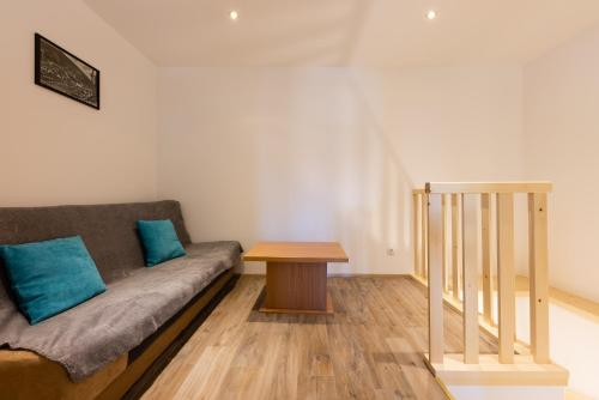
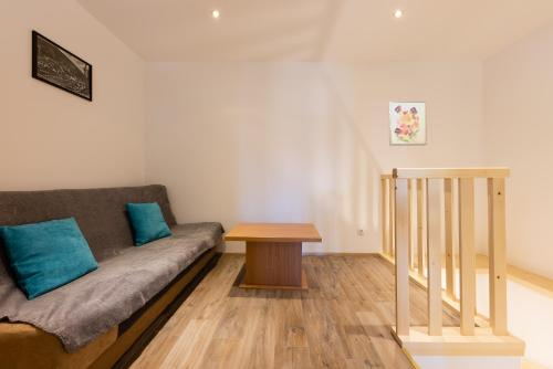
+ wall art [388,101,428,147]
